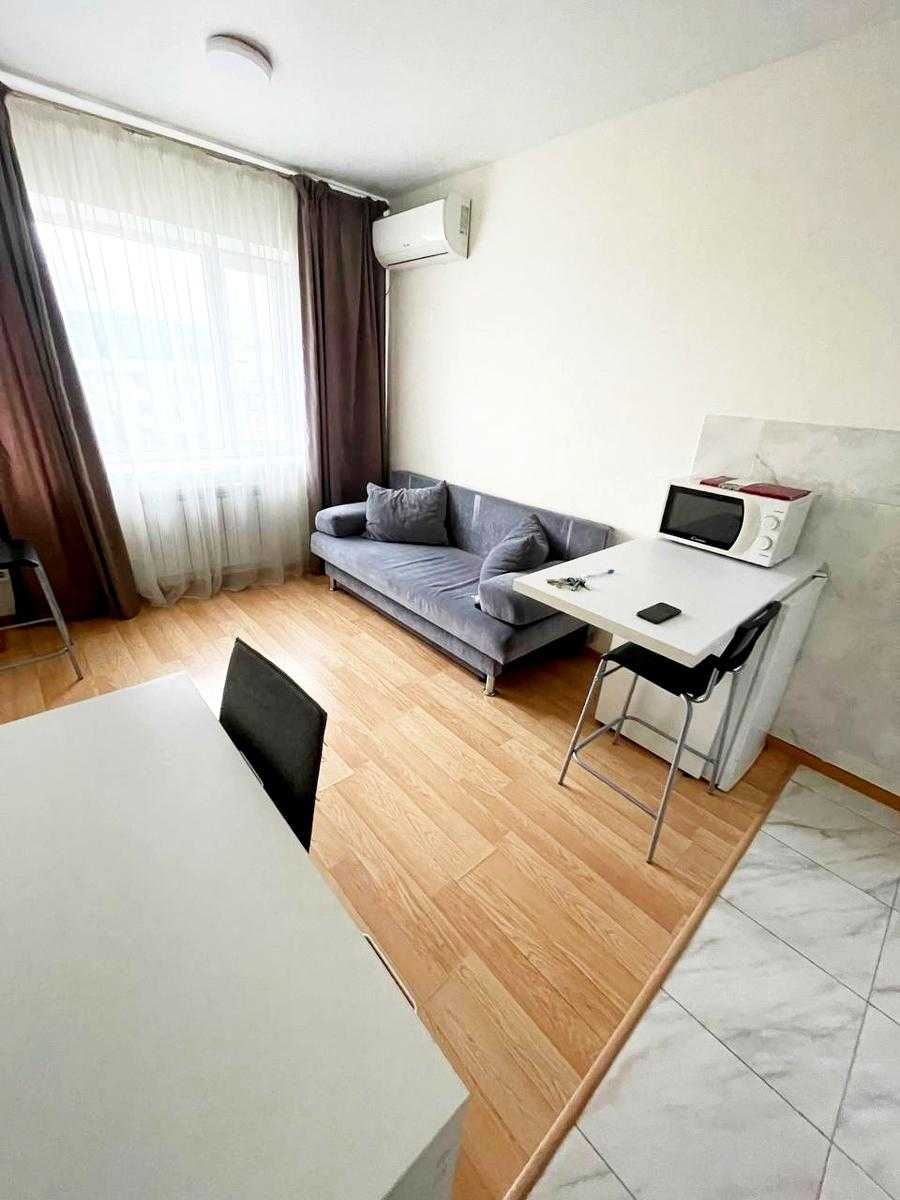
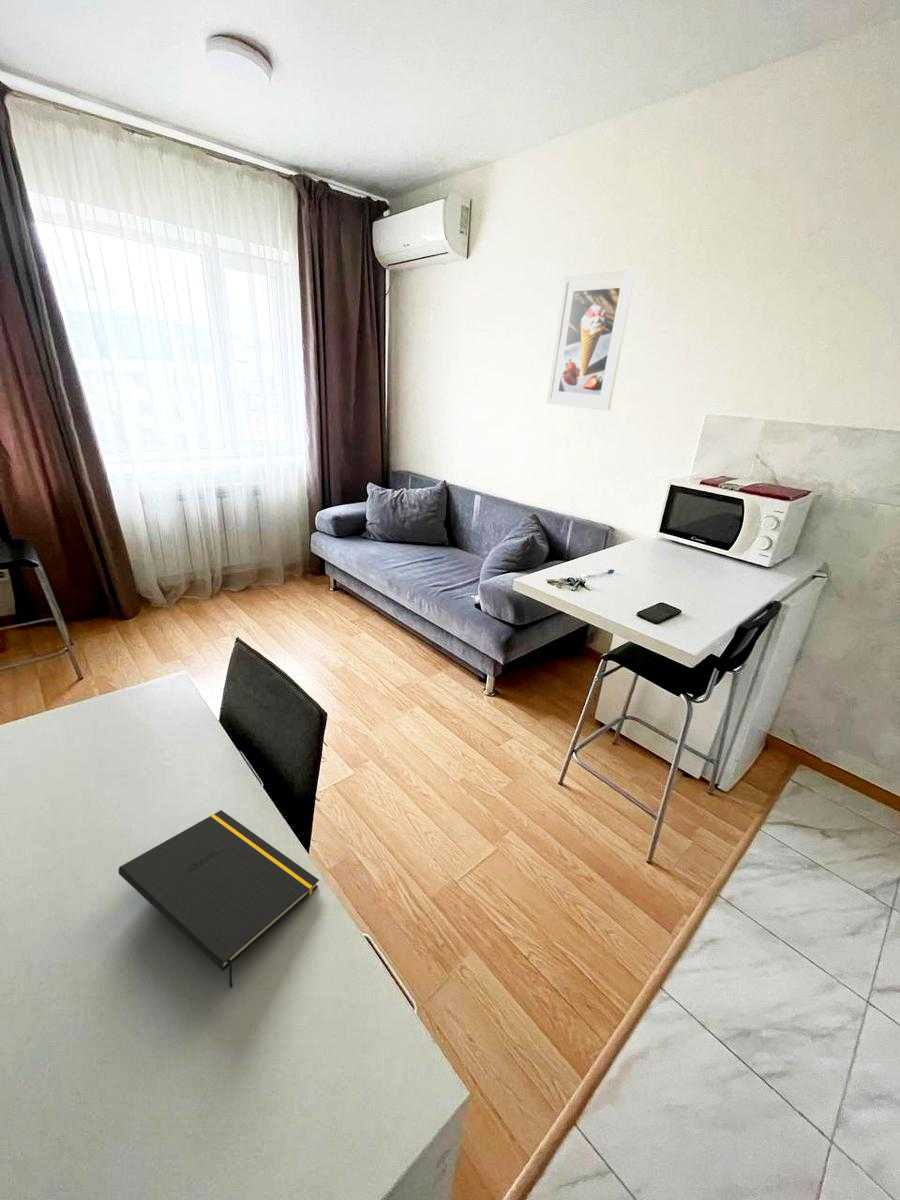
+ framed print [545,269,639,411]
+ notepad [118,809,320,989]
